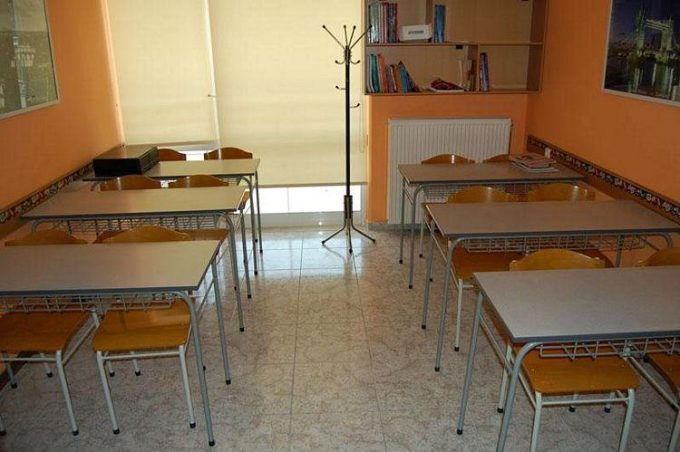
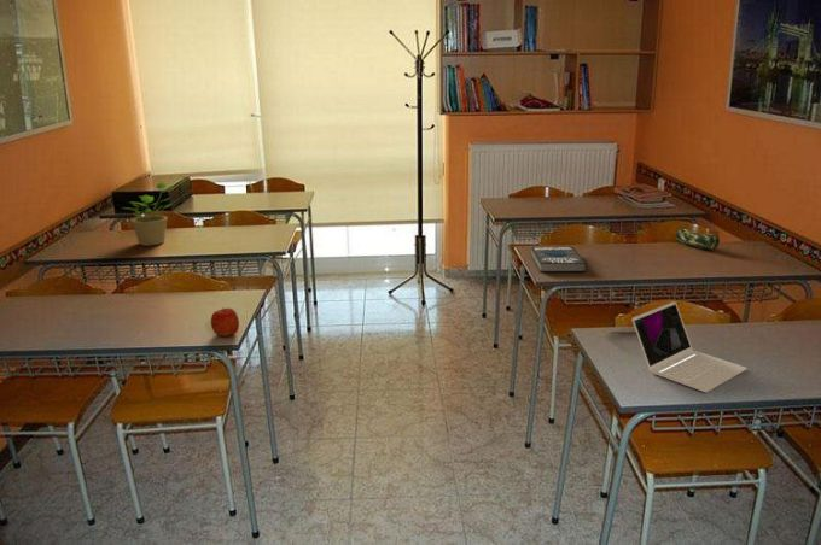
+ potted plant [122,181,176,247]
+ apple [210,306,240,338]
+ laptop [631,300,747,393]
+ pencil case [675,227,721,251]
+ book [530,246,587,272]
